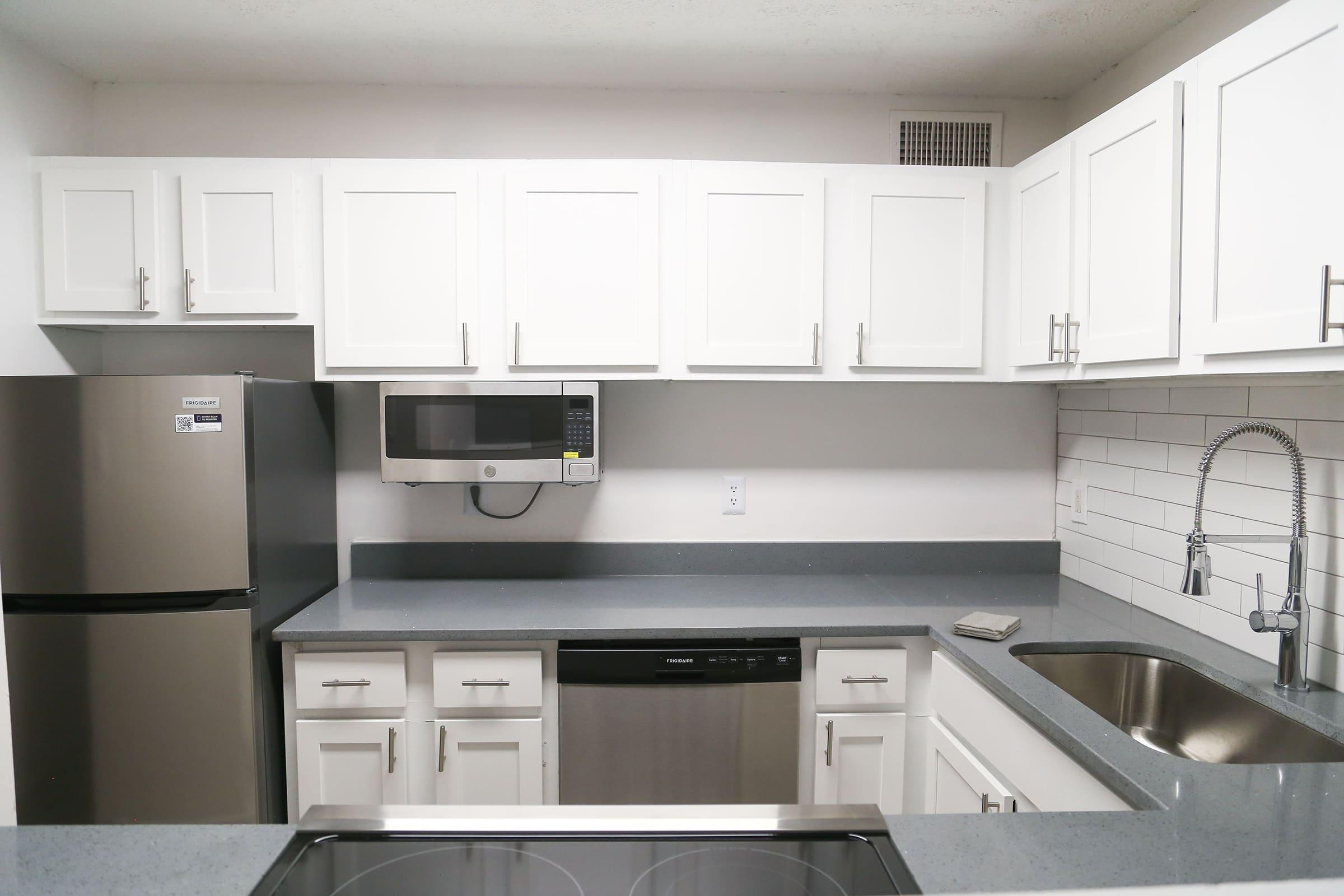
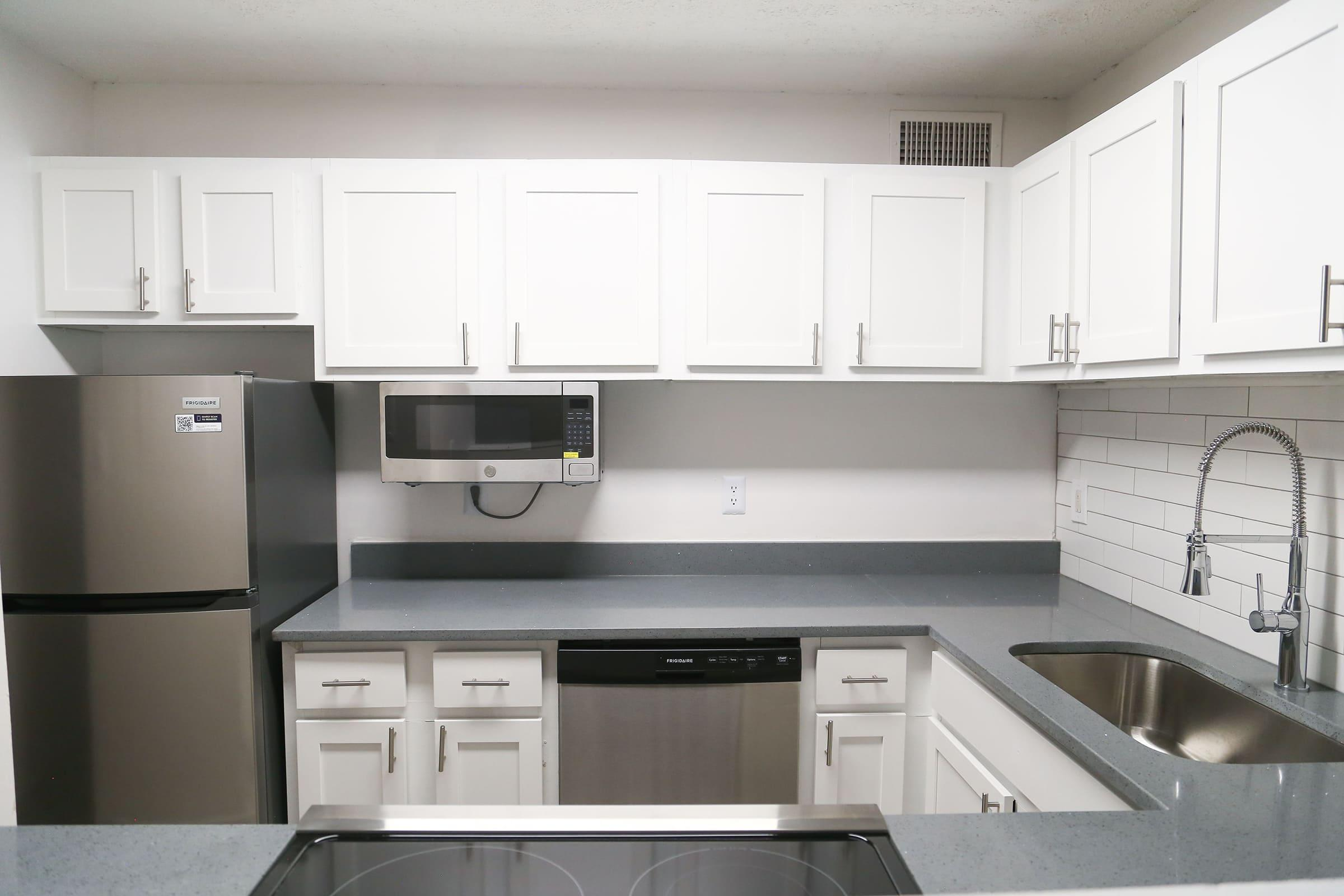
- washcloth [953,611,1022,641]
